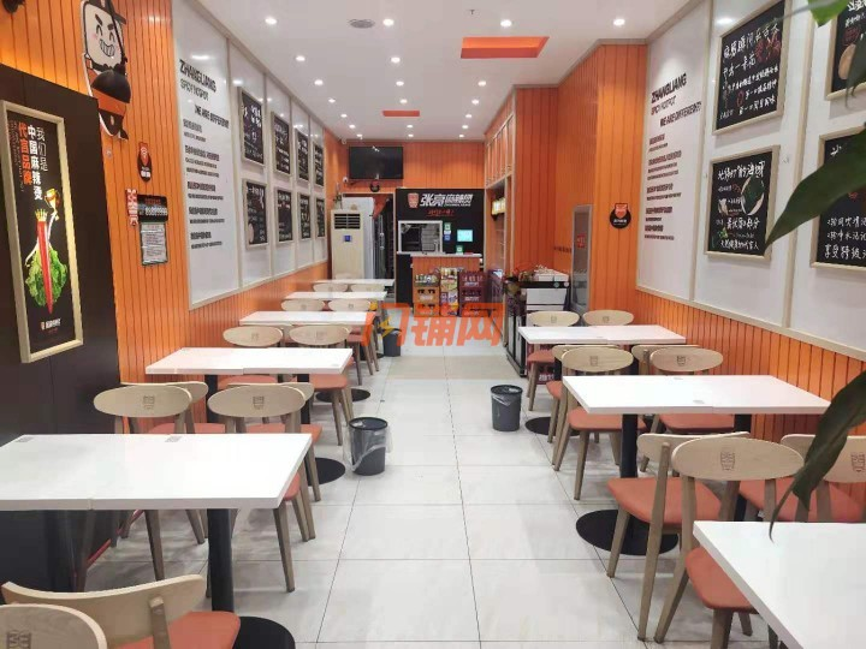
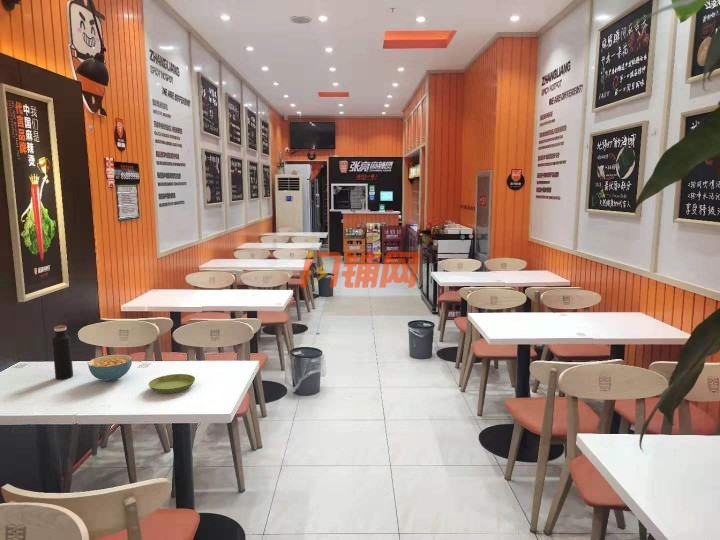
+ water bottle [51,324,74,380]
+ saucer [147,373,196,394]
+ cereal bowl [87,354,133,383]
